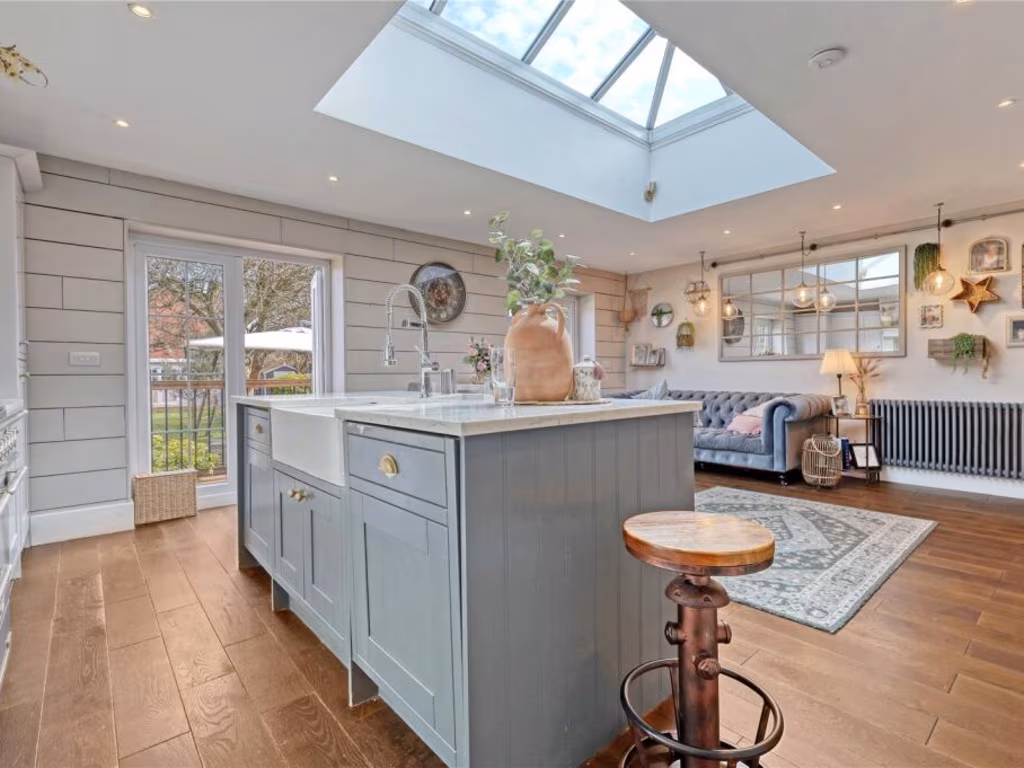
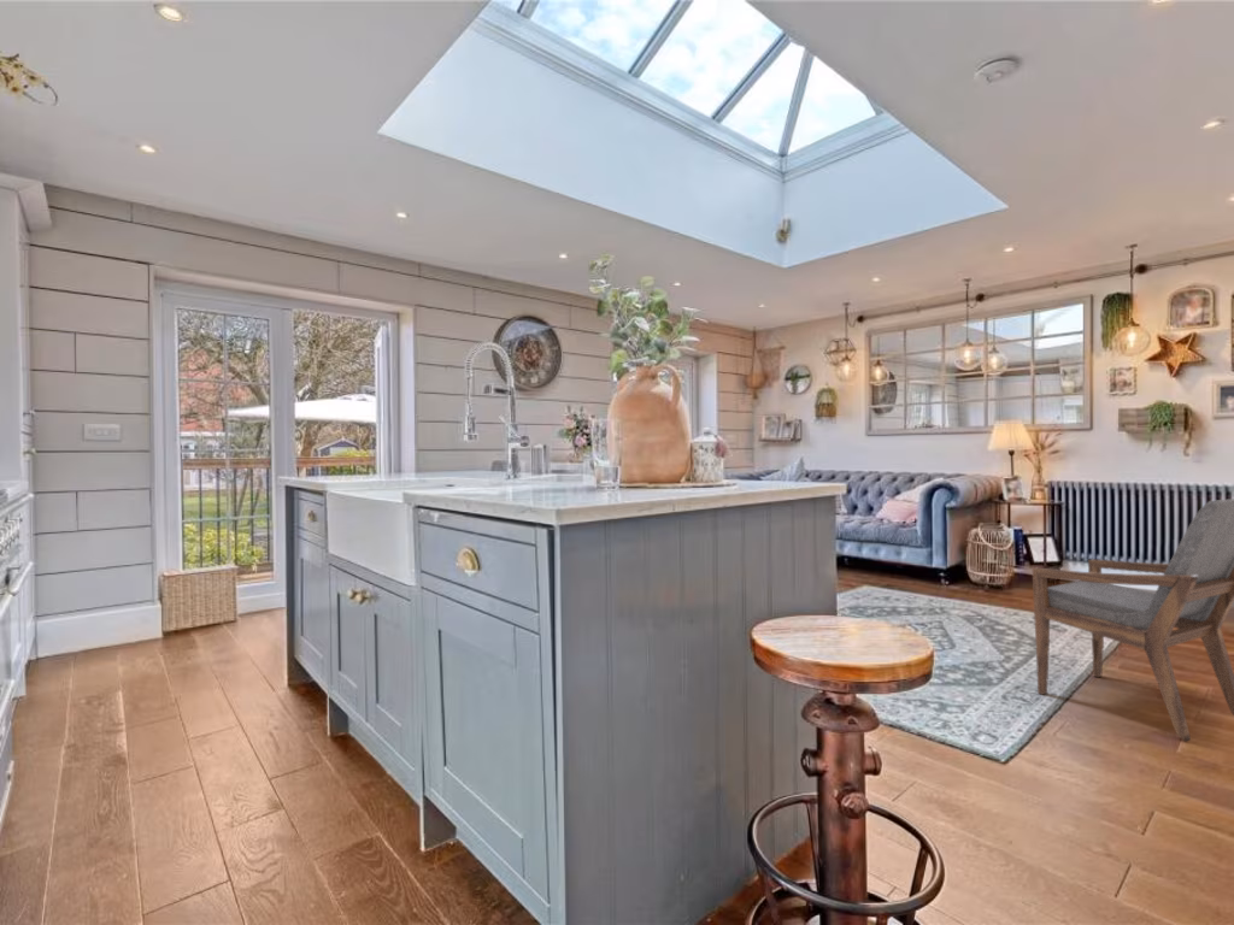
+ armchair [1032,497,1234,743]
